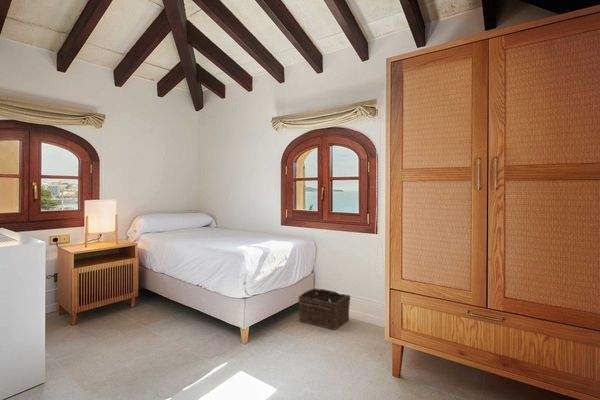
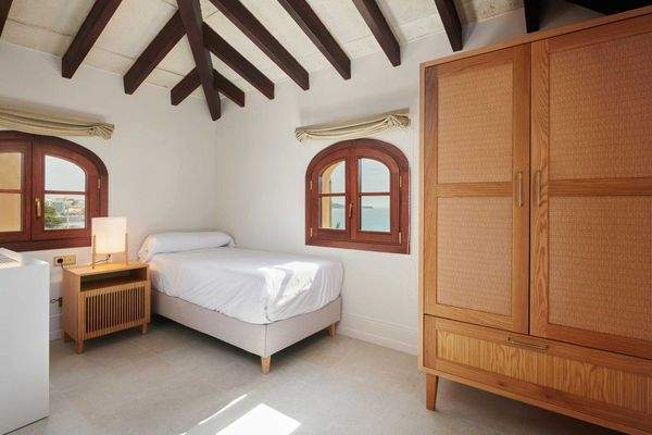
- basket [297,288,351,330]
